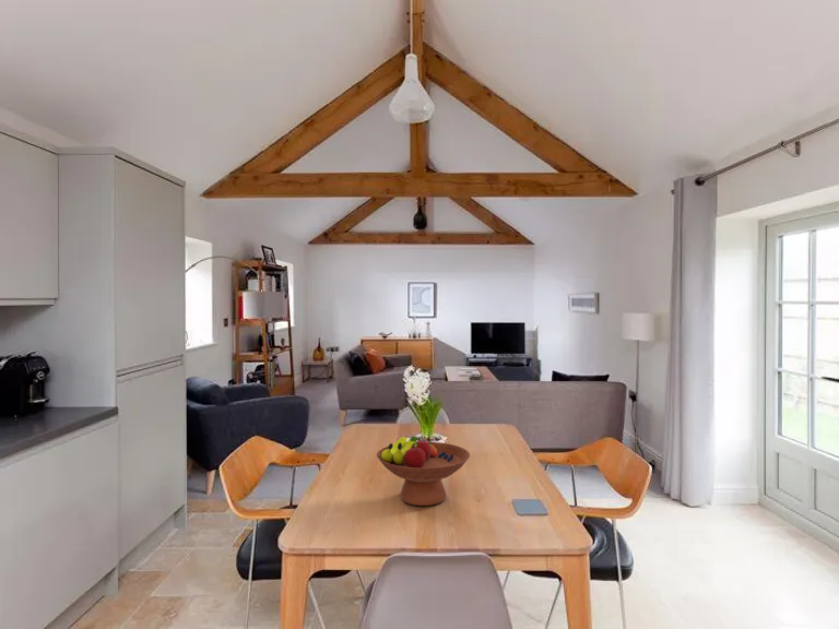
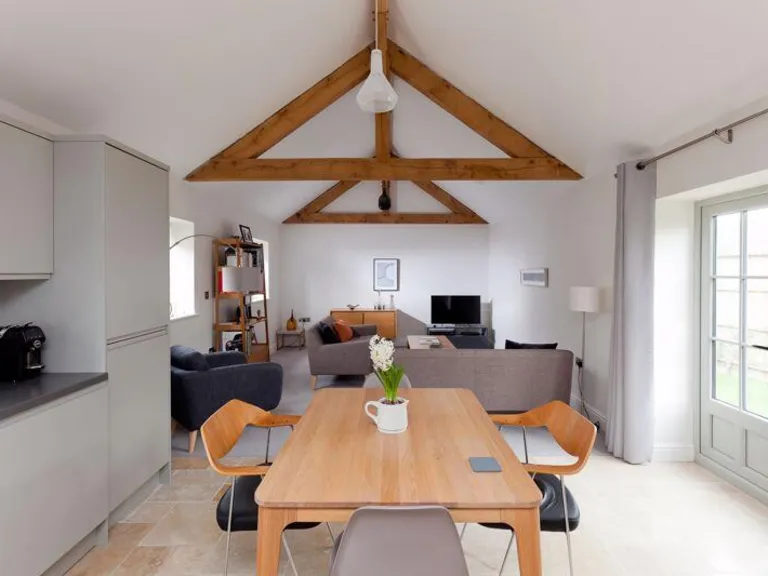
- fruit bowl [376,435,471,507]
